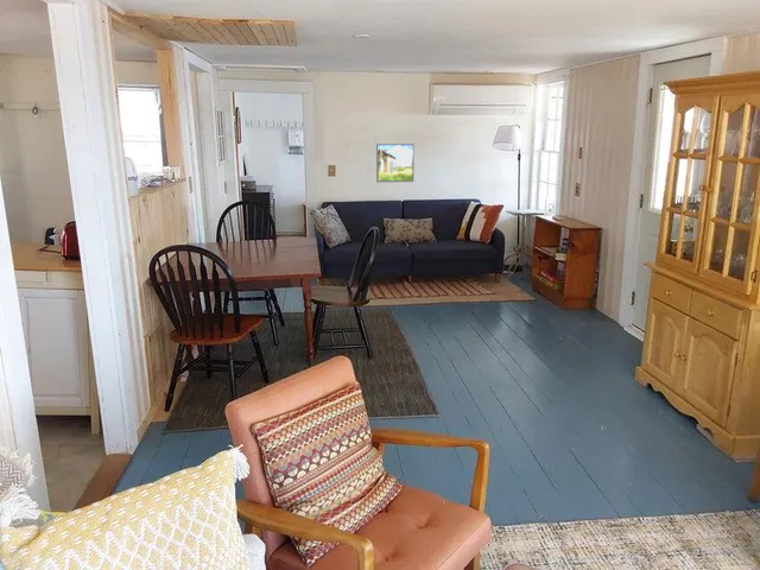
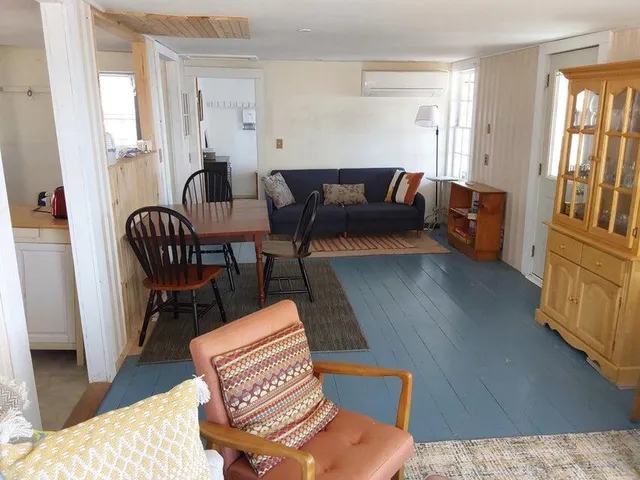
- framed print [375,142,416,183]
